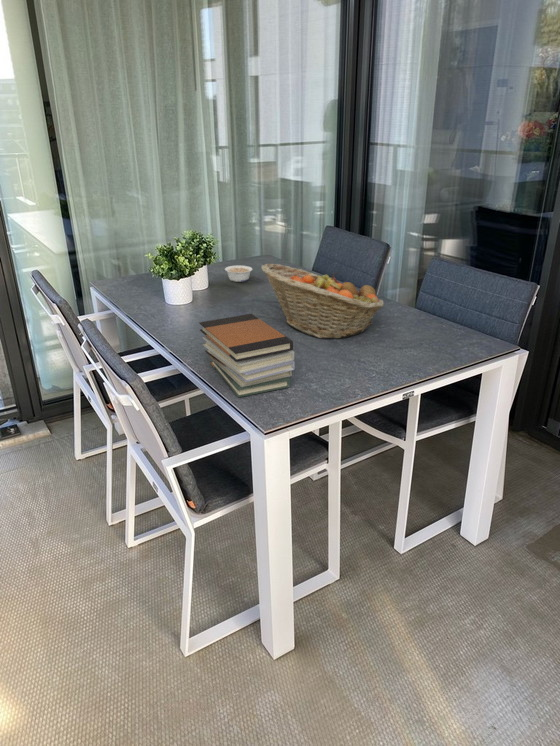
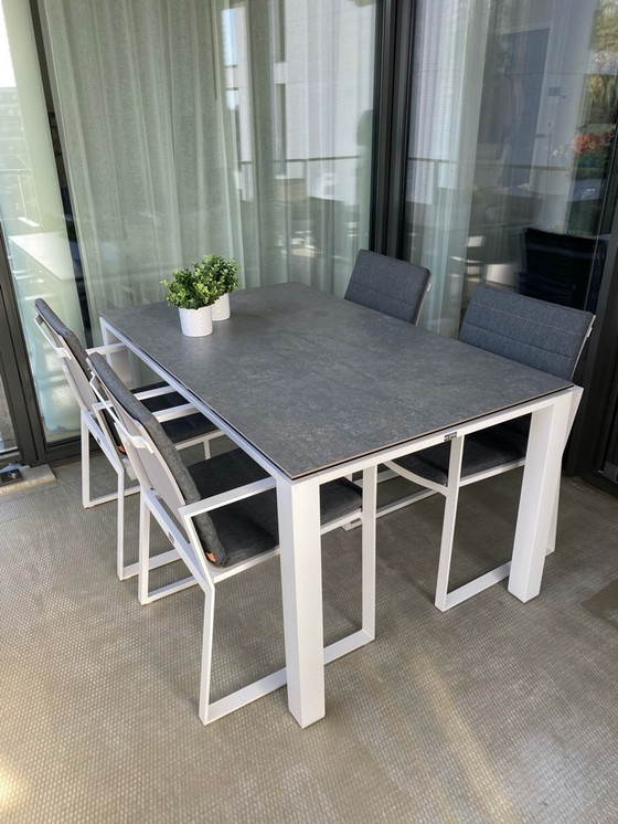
- book stack [198,313,296,398]
- fruit basket [260,263,385,340]
- legume [224,264,253,283]
